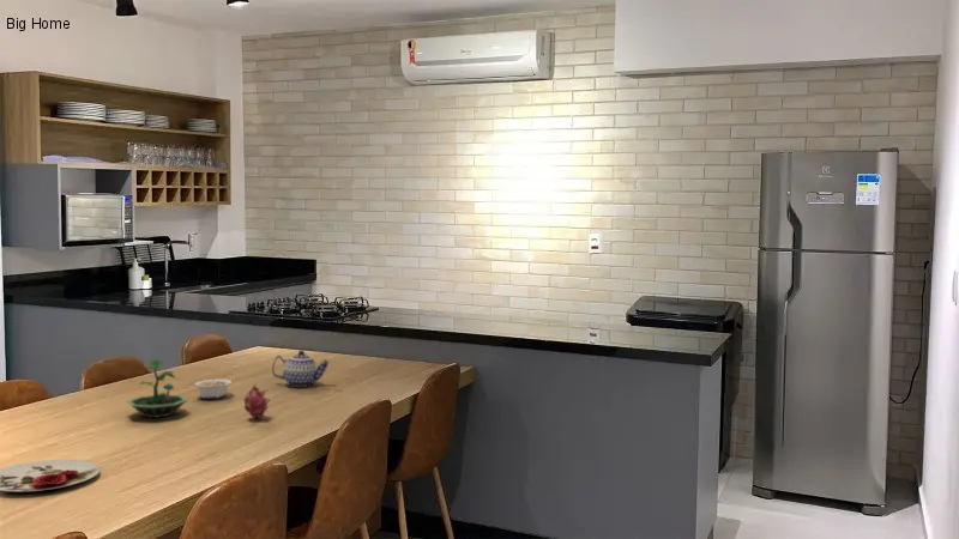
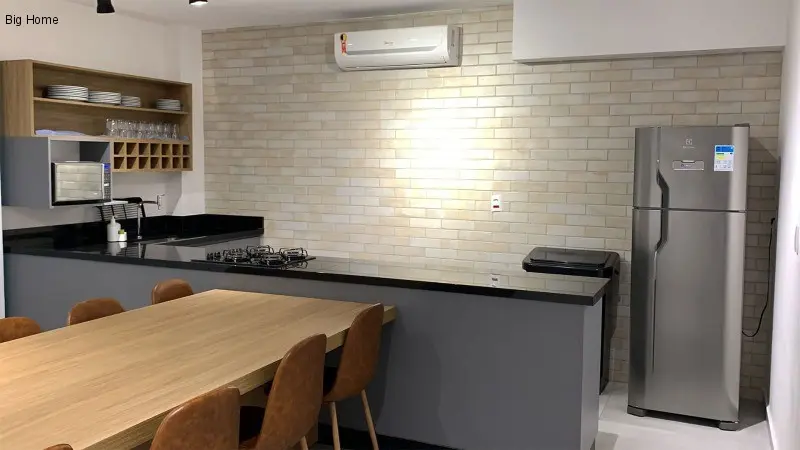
- plate [0,459,102,493]
- terrarium [125,357,189,419]
- legume [189,378,233,400]
- teapot [271,350,330,388]
- fruit [243,383,271,419]
